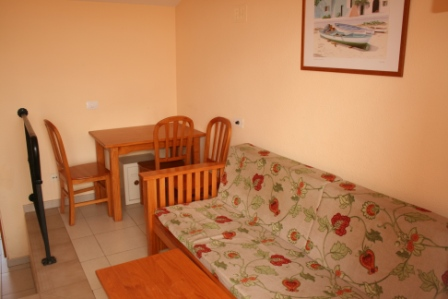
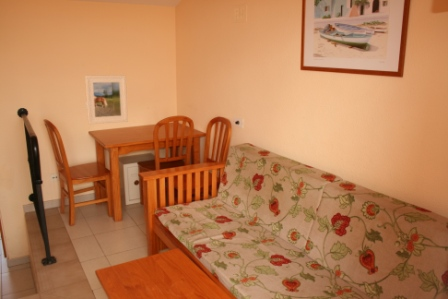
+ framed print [84,75,129,125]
